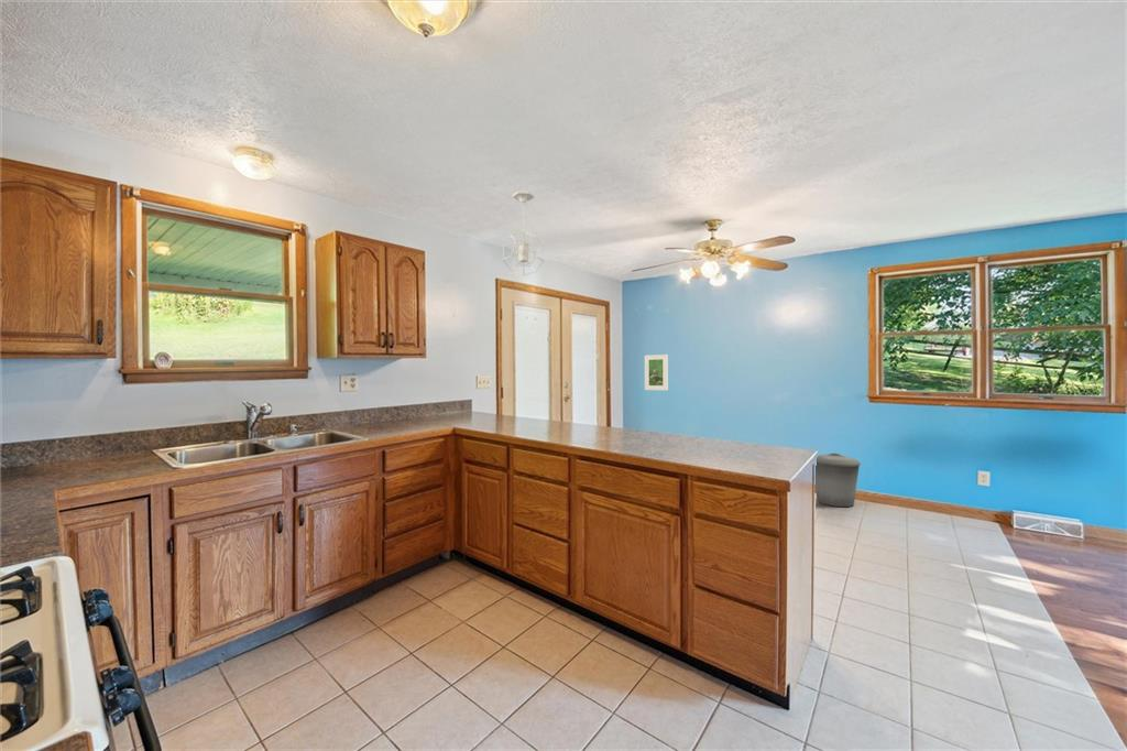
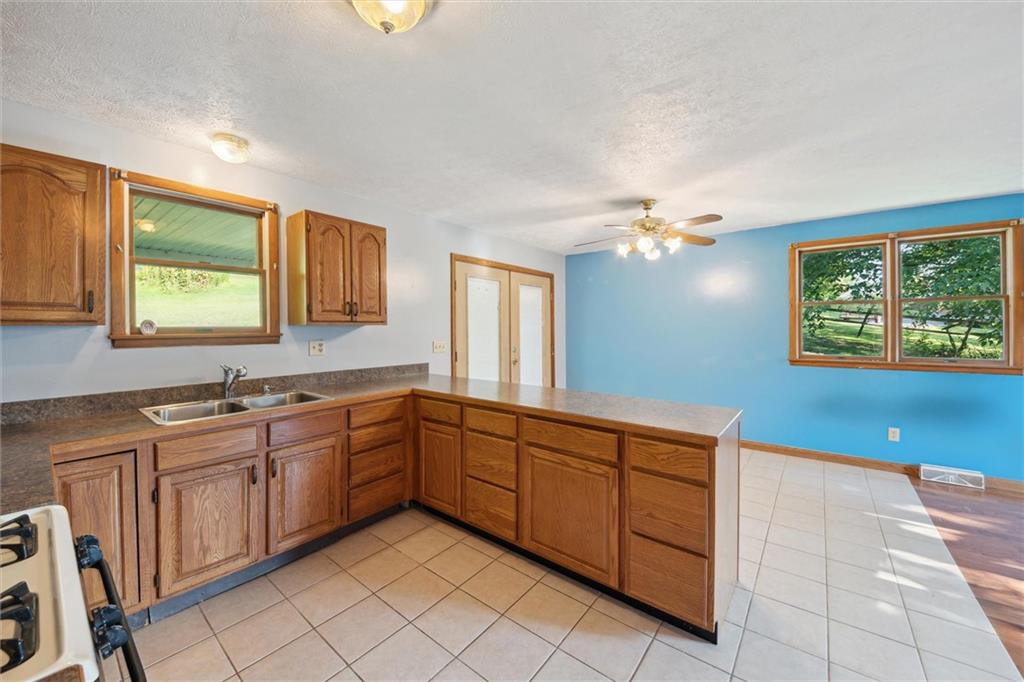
- trash can [814,451,862,508]
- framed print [644,353,669,391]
- pendant light [502,191,545,276]
